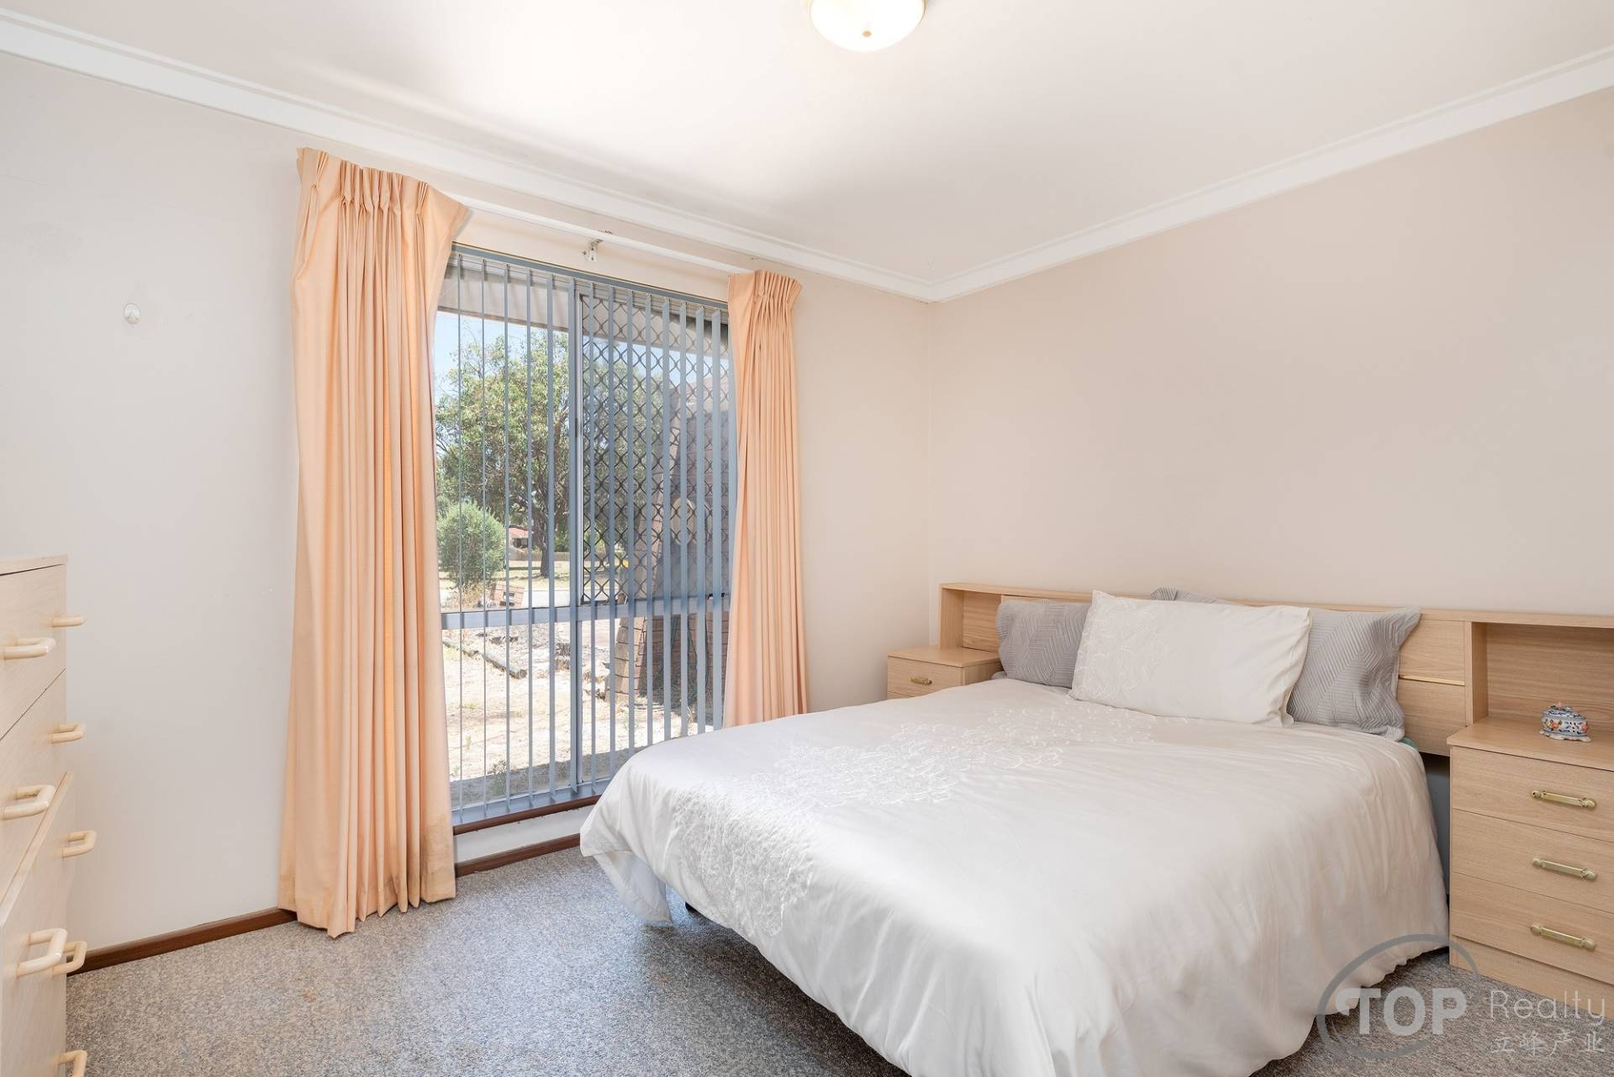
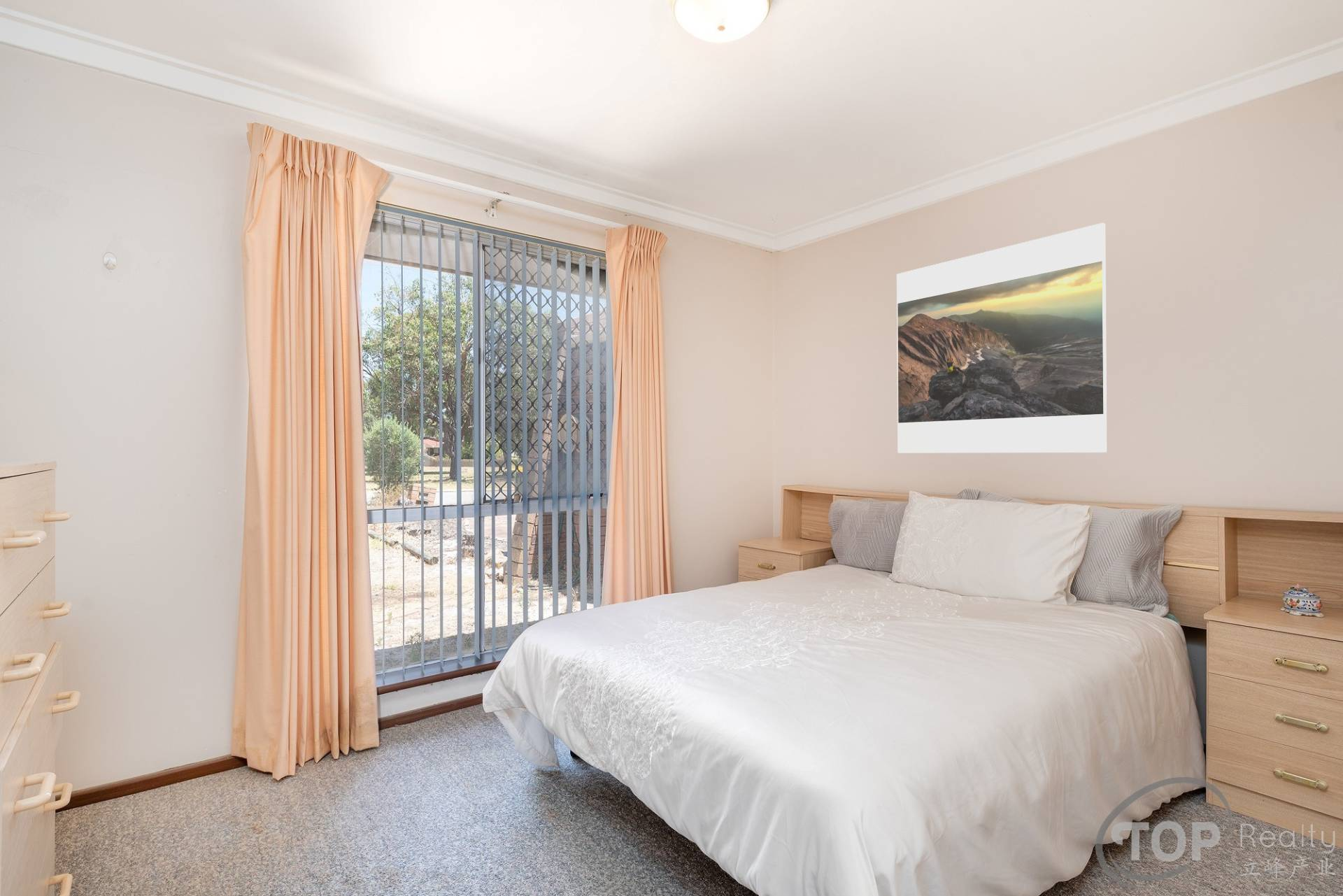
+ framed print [896,222,1108,453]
